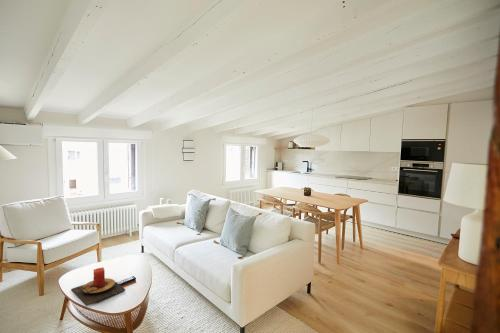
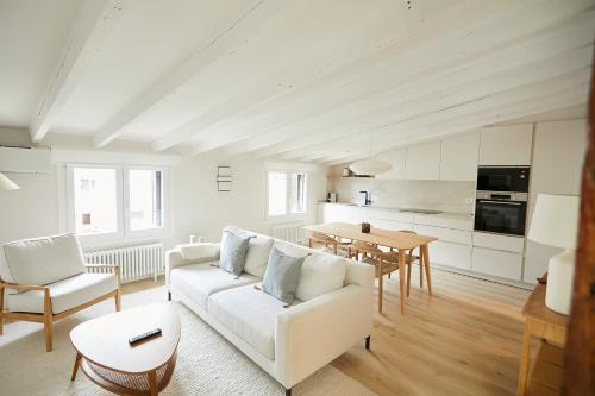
- candle [70,266,126,307]
